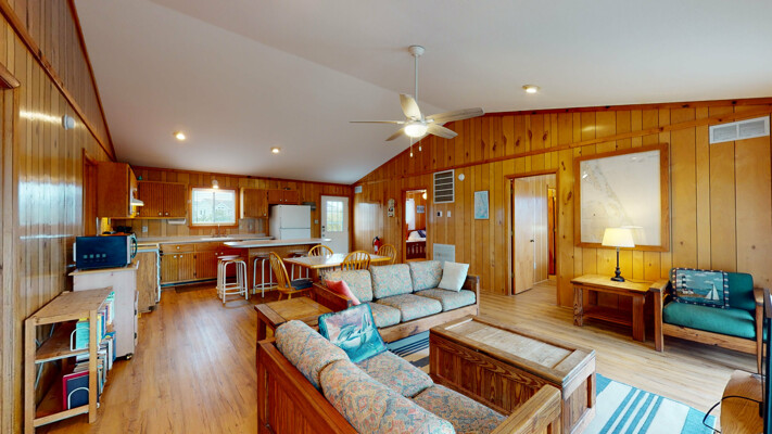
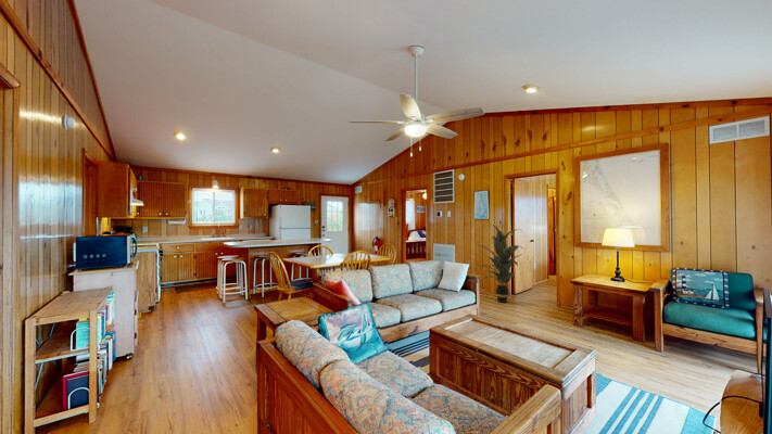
+ indoor plant [478,224,524,304]
